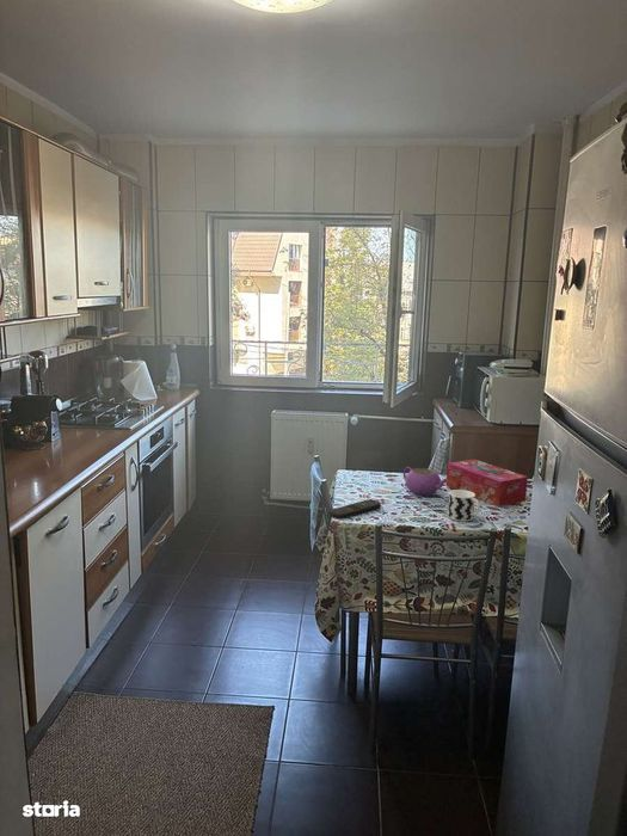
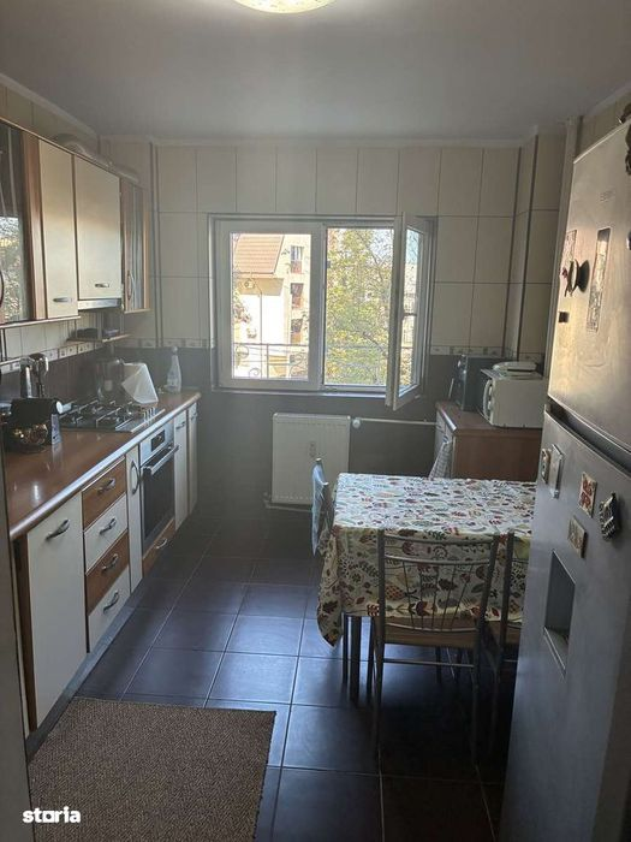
- teapot [402,466,448,497]
- remote control [327,498,382,521]
- tissue box [444,459,529,508]
- cup [447,488,481,523]
